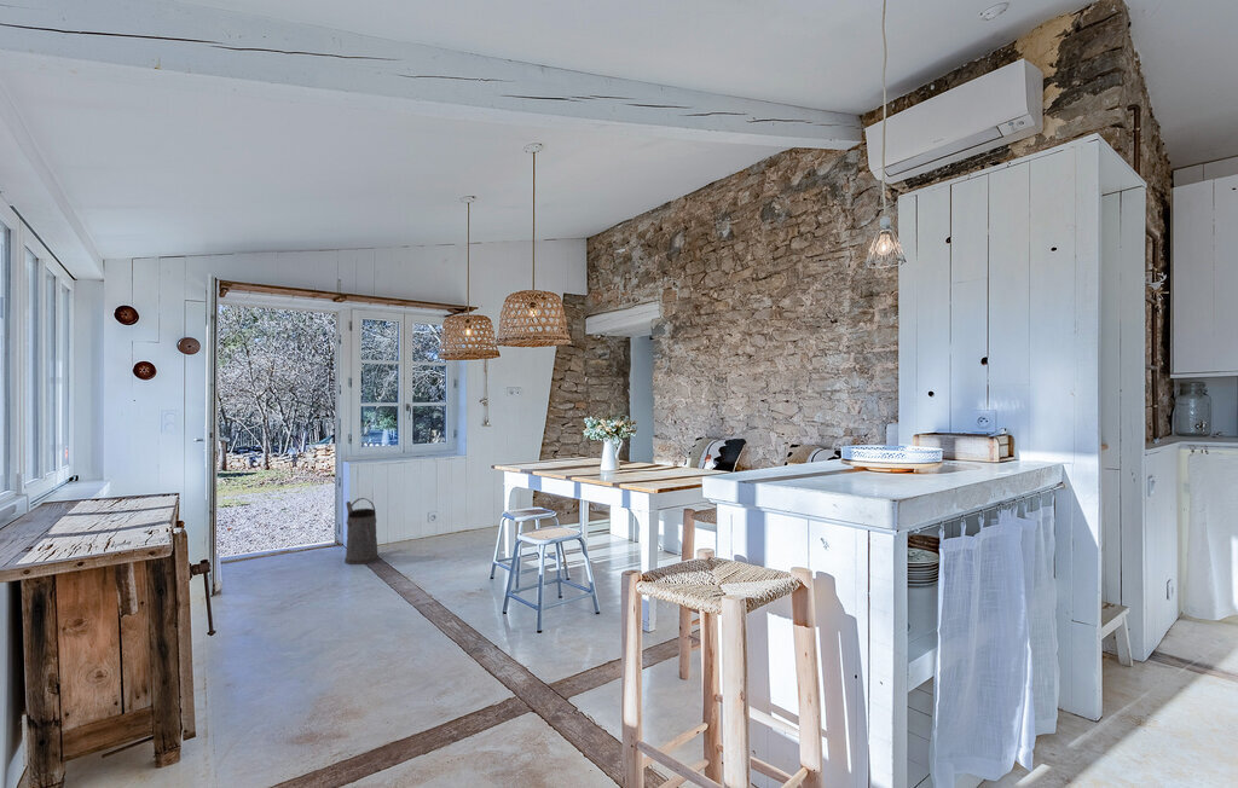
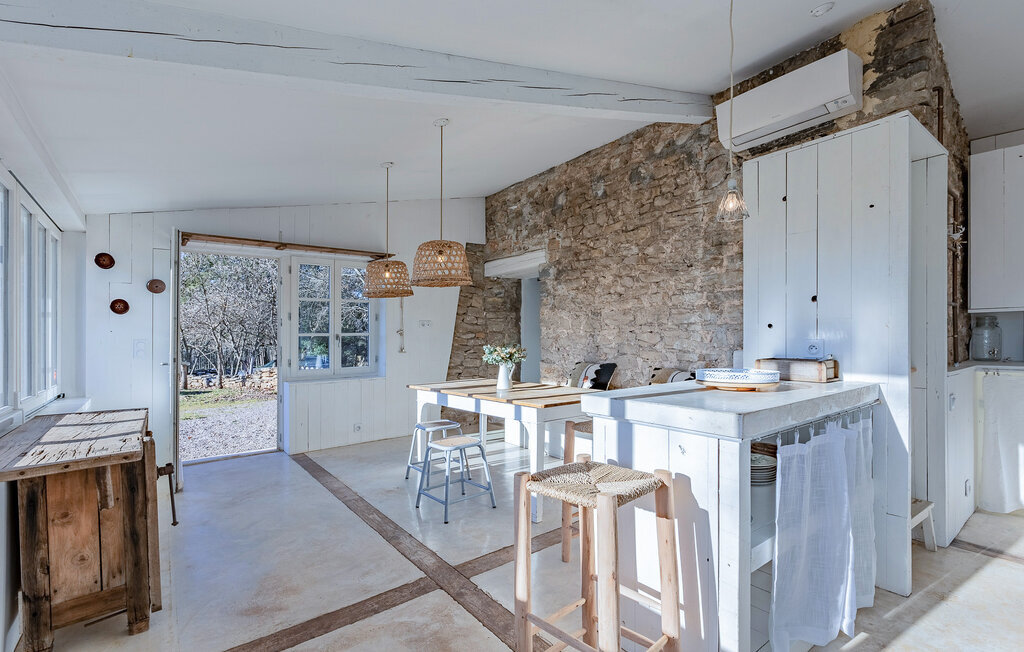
- watering can [343,497,381,566]
